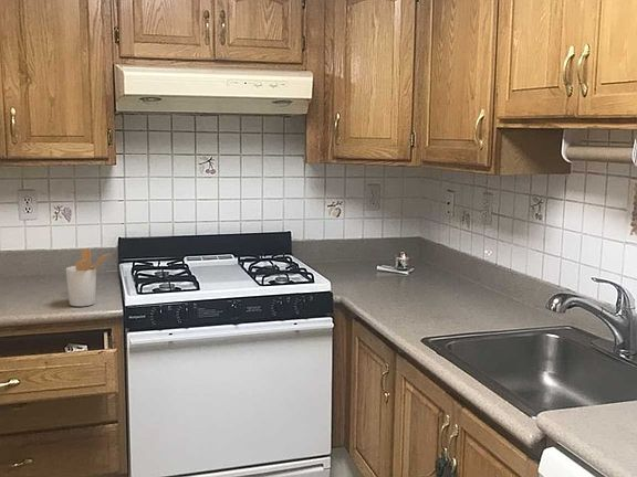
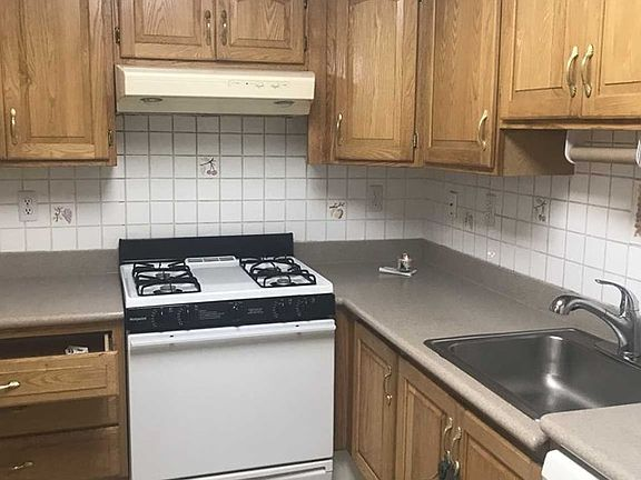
- utensil holder [65,247,111,307]
